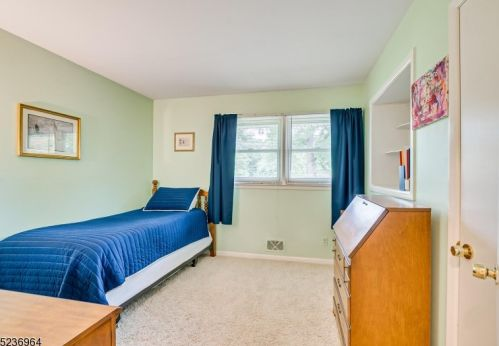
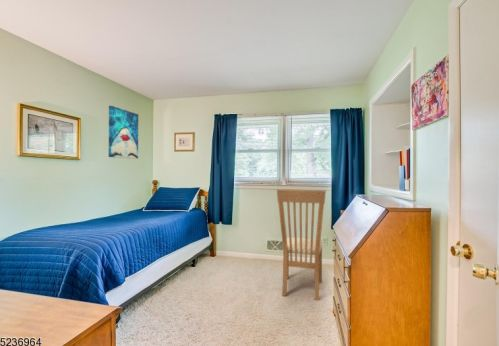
+ wall art [108,105,139,160]
+ chair [276,188,327,301]
